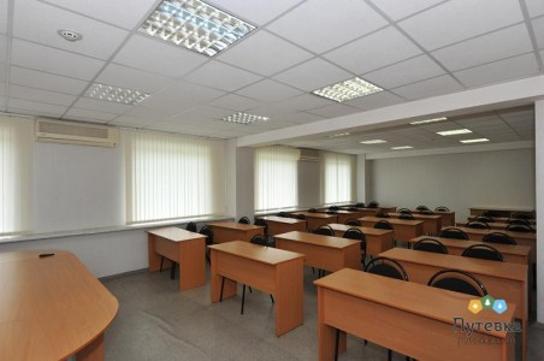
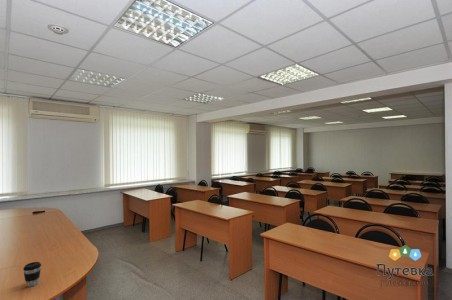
+ coffee cup [22,261,42,288]
